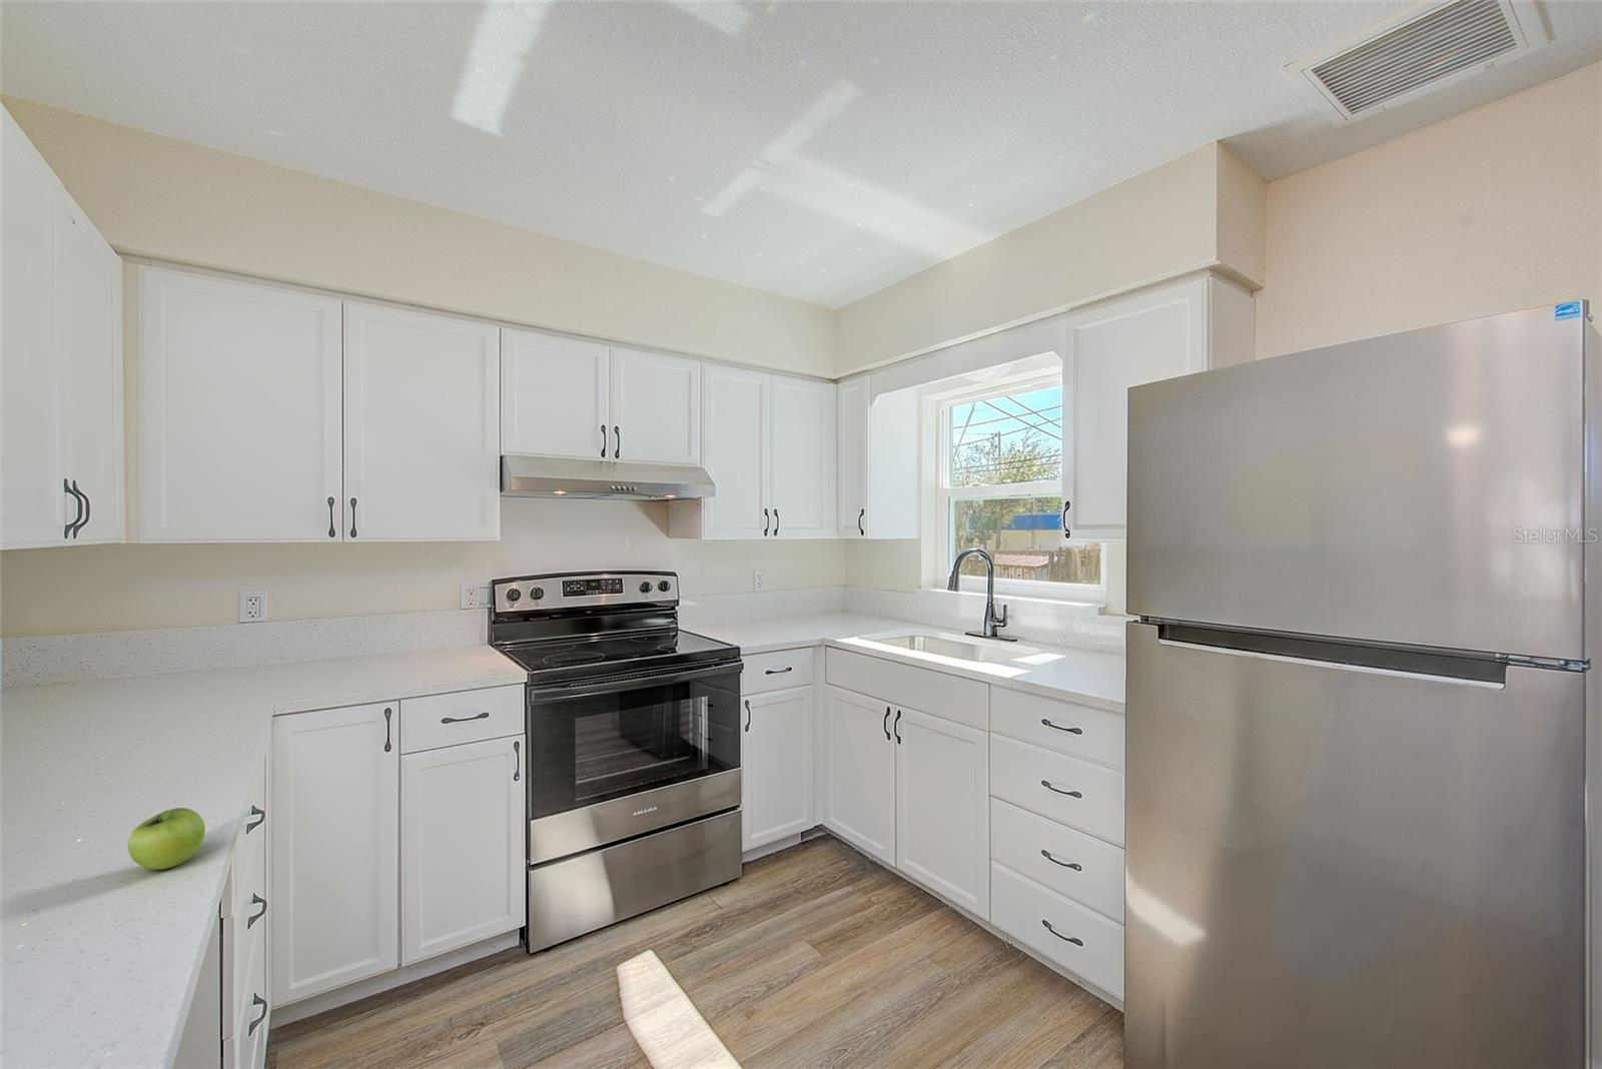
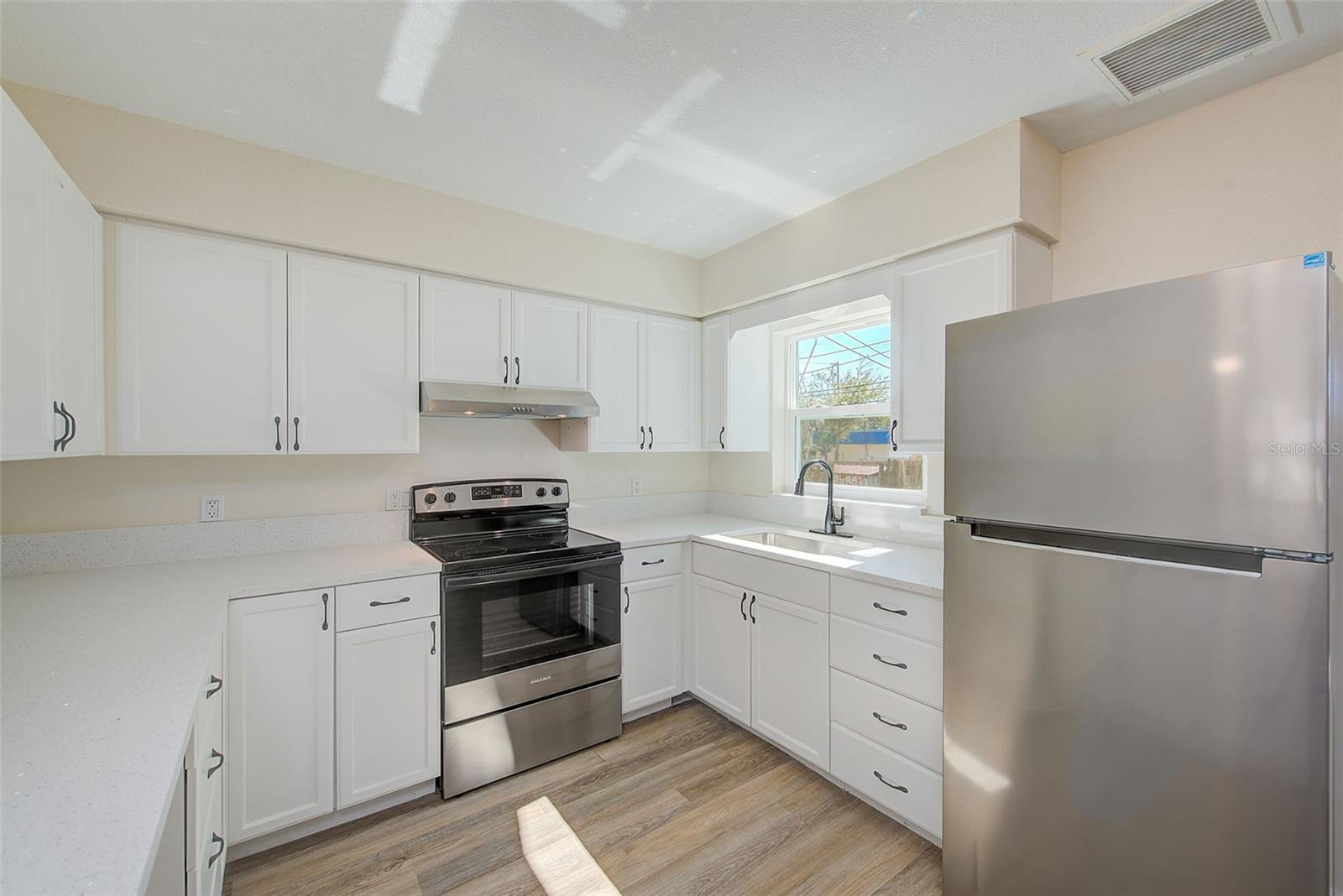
- fruit [128,807,206,871]
